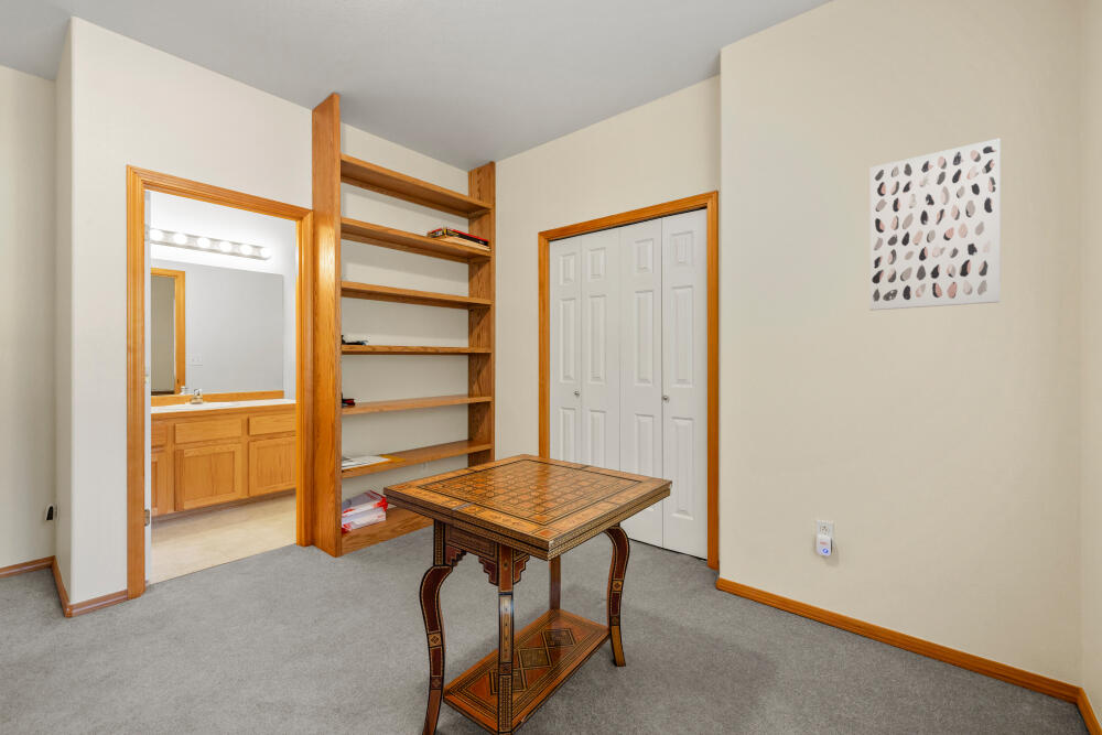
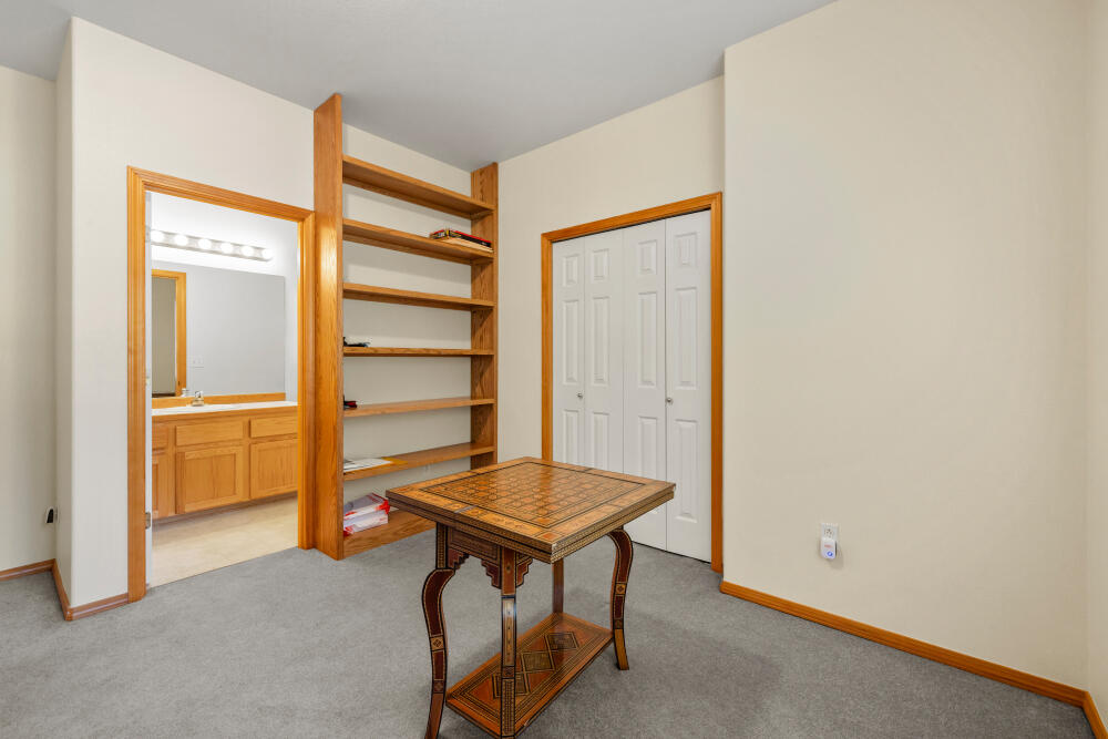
- wall art [868,137,1002,312]
